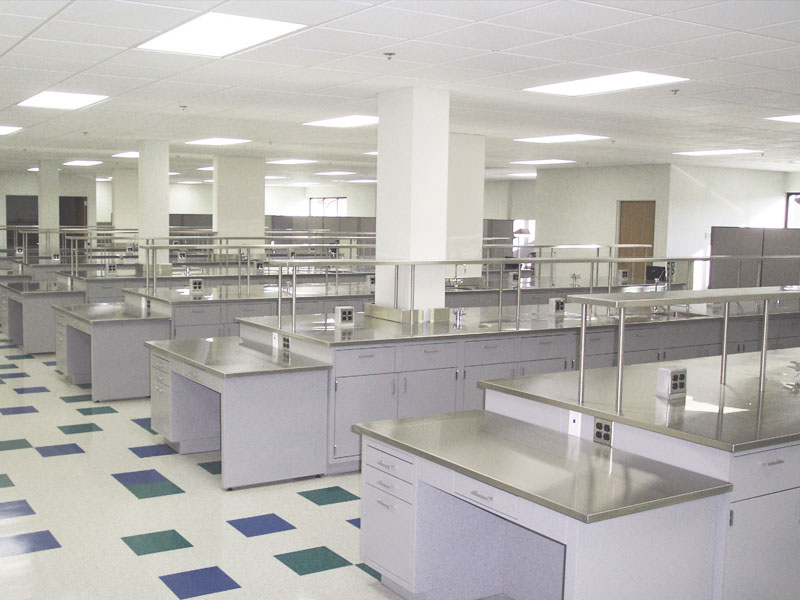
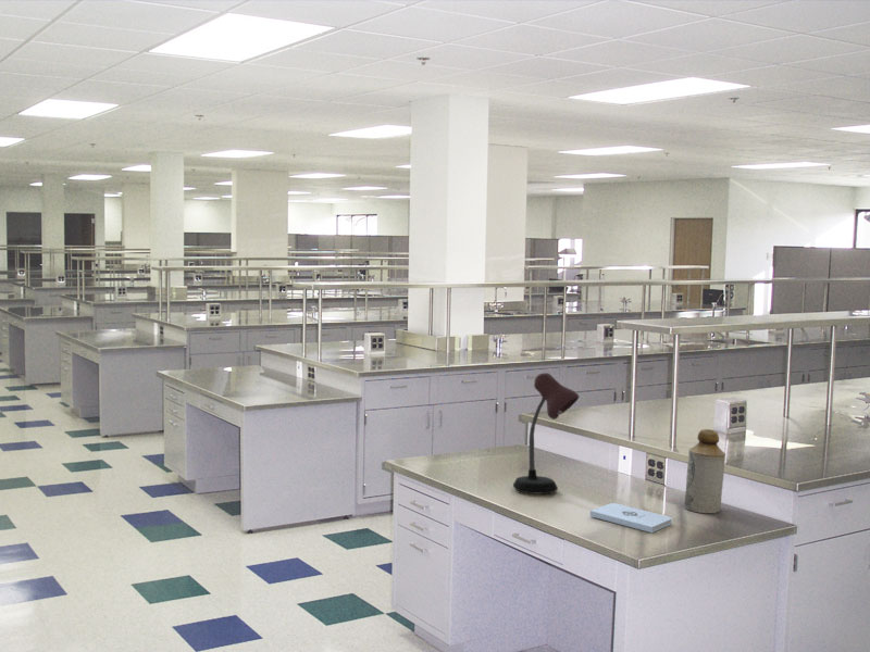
+ desk lamp [512,372,580,494]
+ notepad [589,502,673,534]
+ bottle [683,428,726,514]
